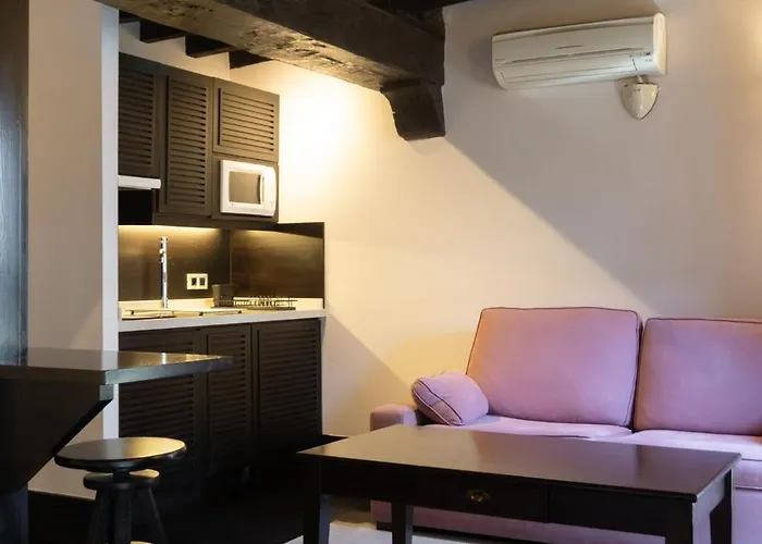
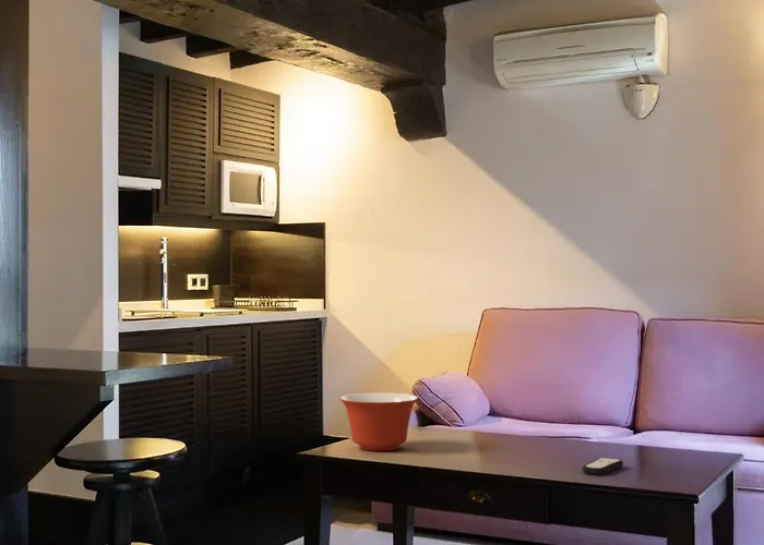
+ remote control [581,457,624,476]
+ mixing bowl [338,391,419,452]
